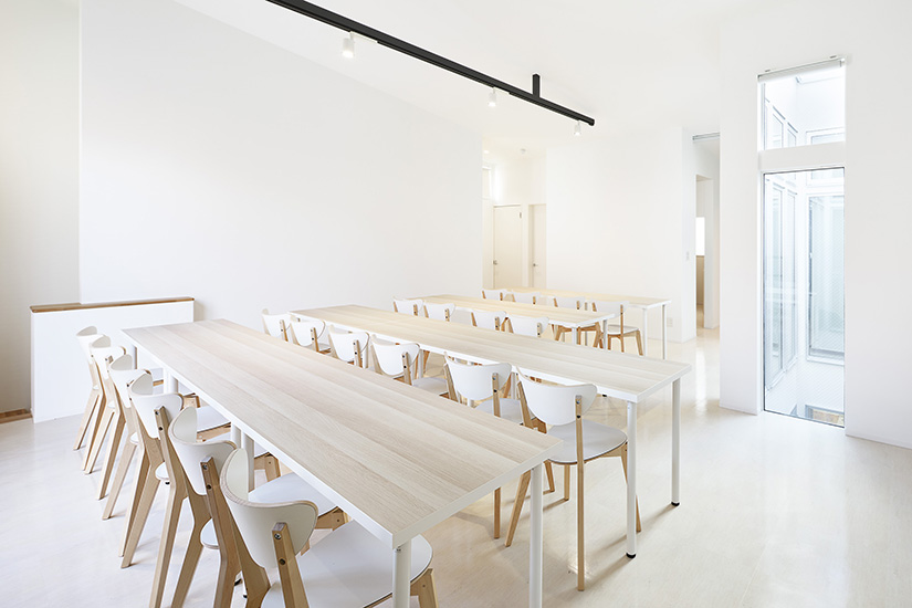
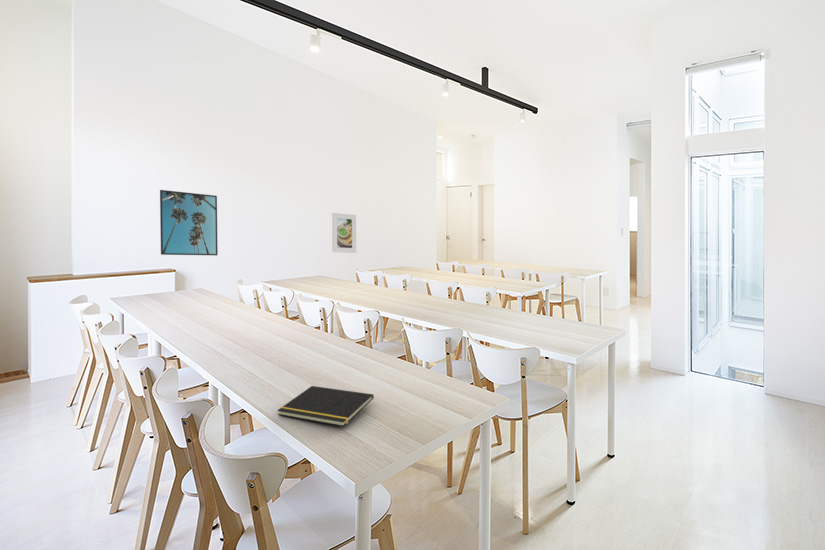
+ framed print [331,212,357,254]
+ notepad [276,385,375,427]
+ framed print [159,189,219,256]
